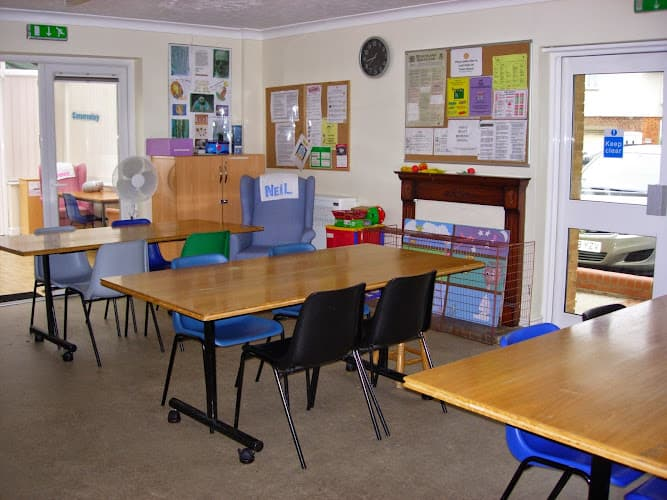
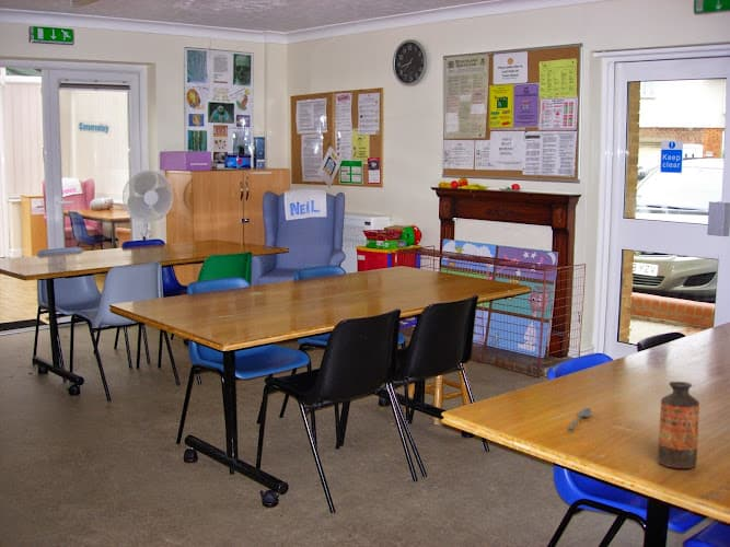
+ spoon [567,407,593,430]
+ bottle [657,381,700,469]
